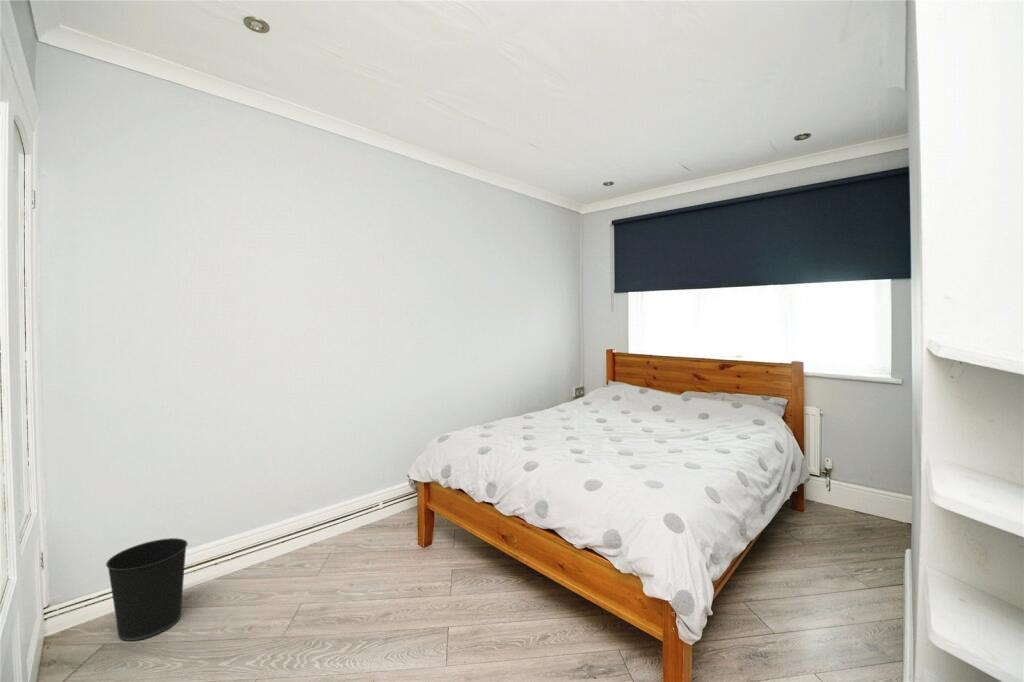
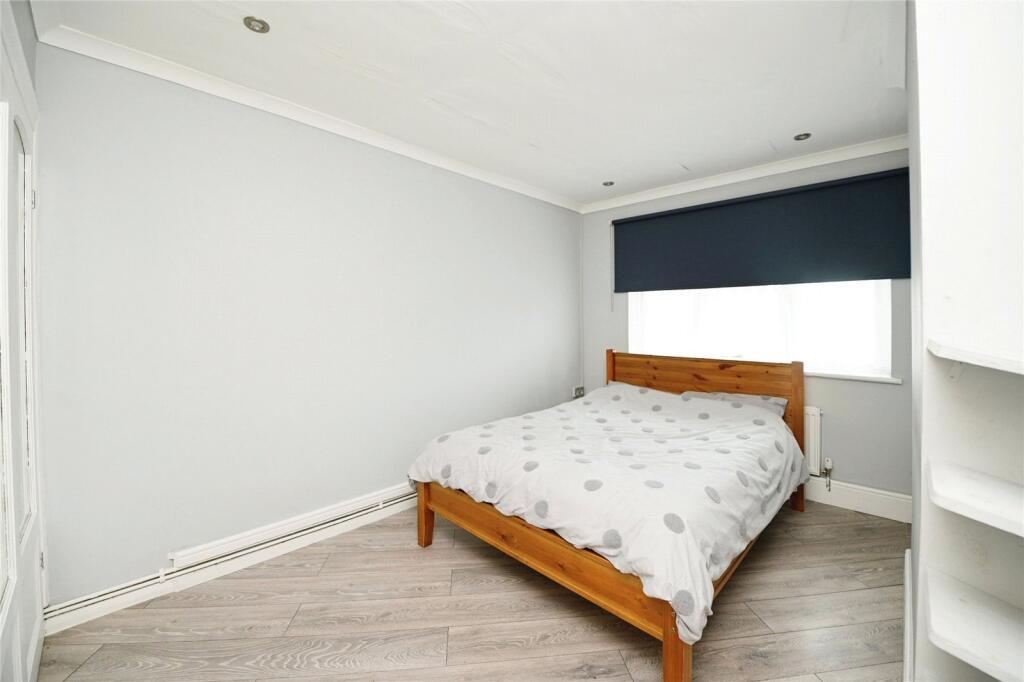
- wastebasket [105,537,189,642]
